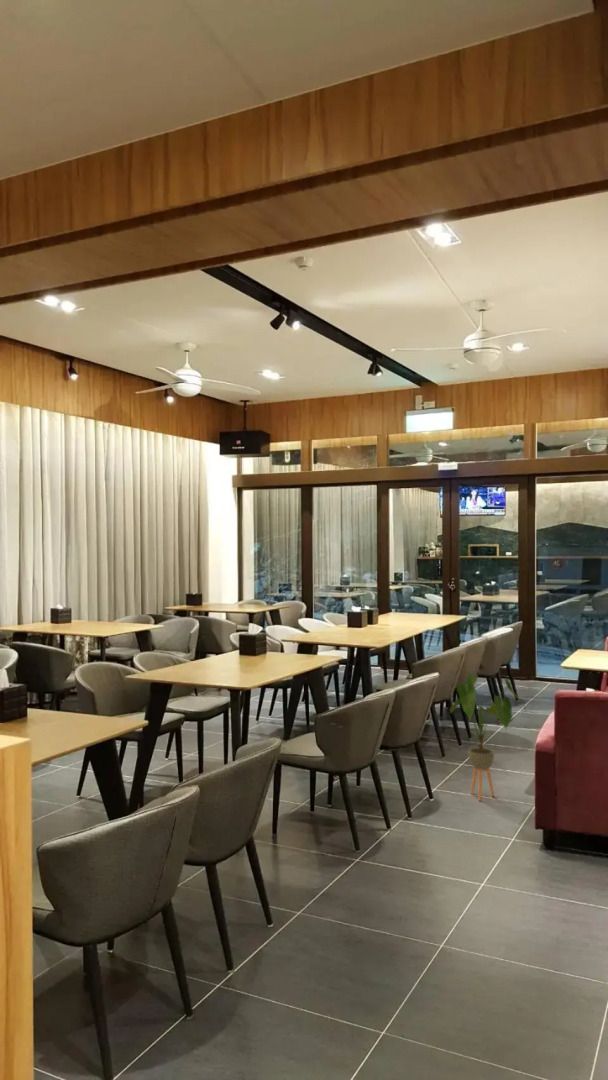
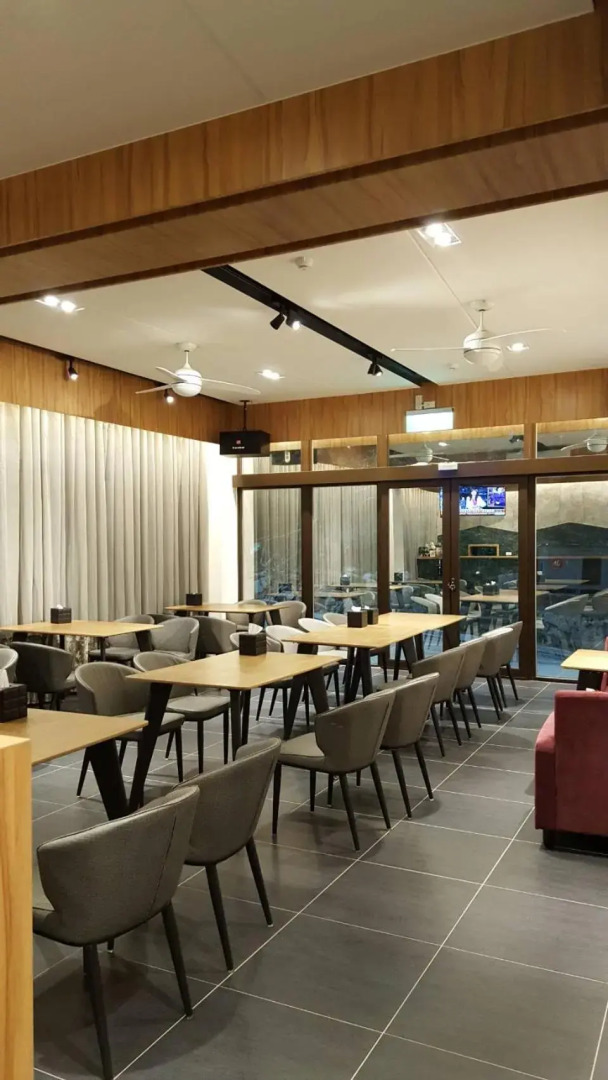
- house plant [449,673,528,802]
